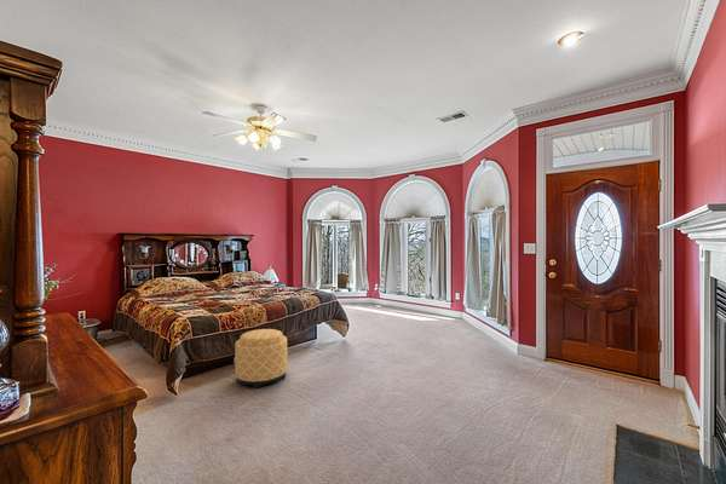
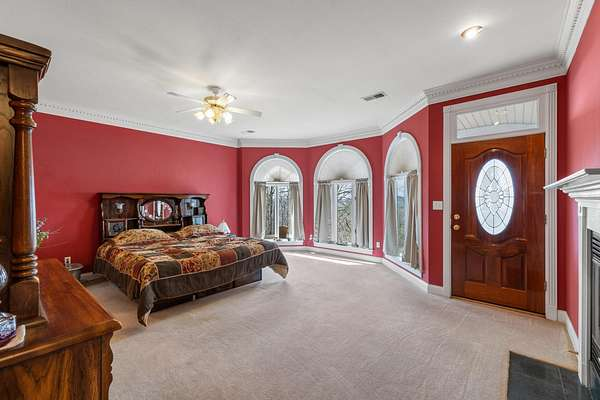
- ottoman [234,328,288,390]
